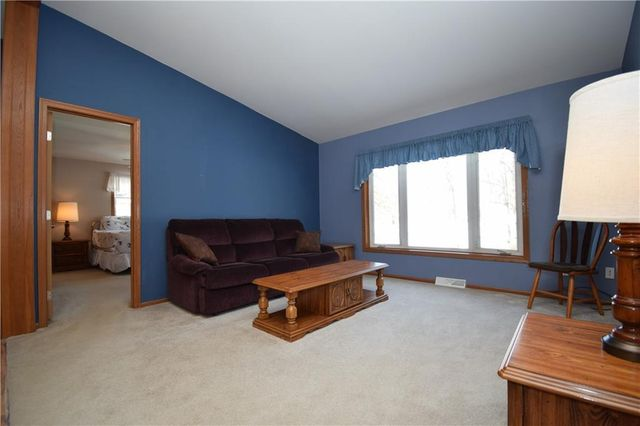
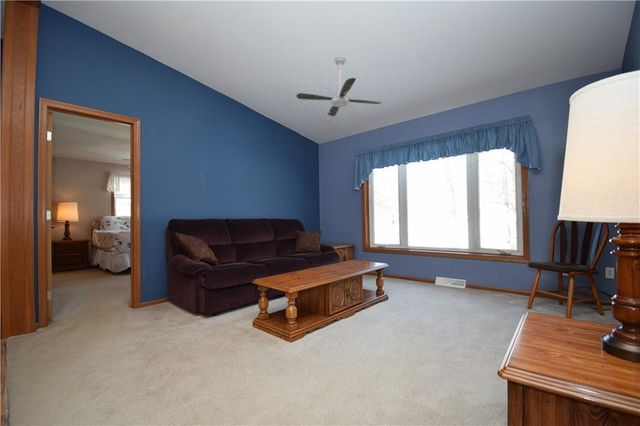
+ ceiling fan [295,55,382,117]
